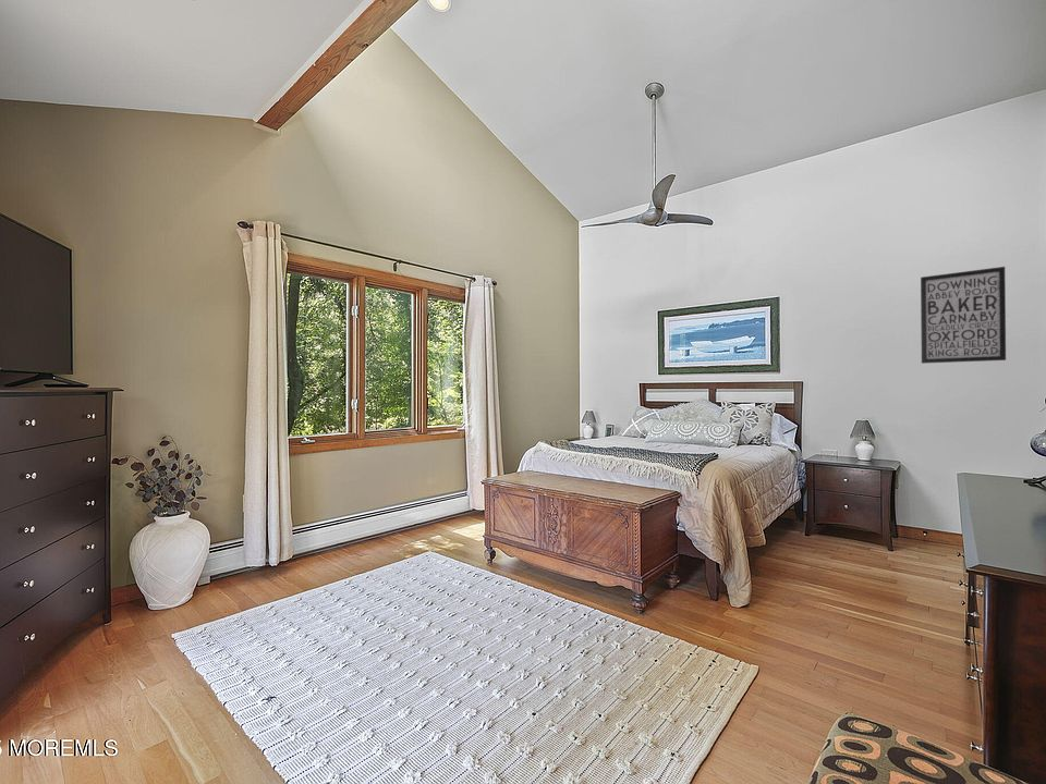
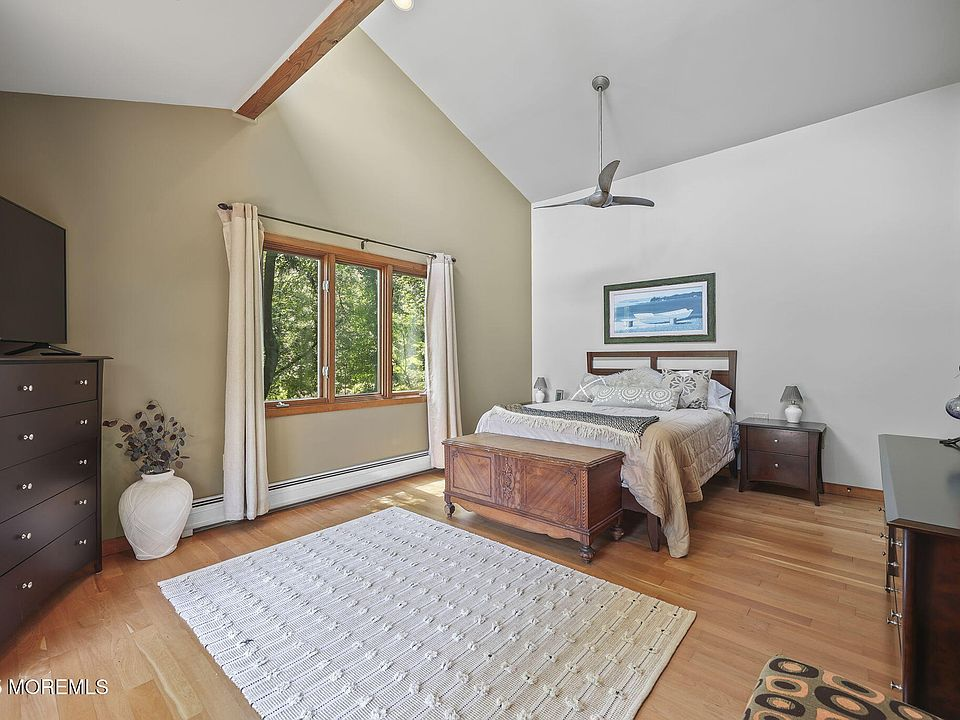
- wall art [920,266,1007,365]
